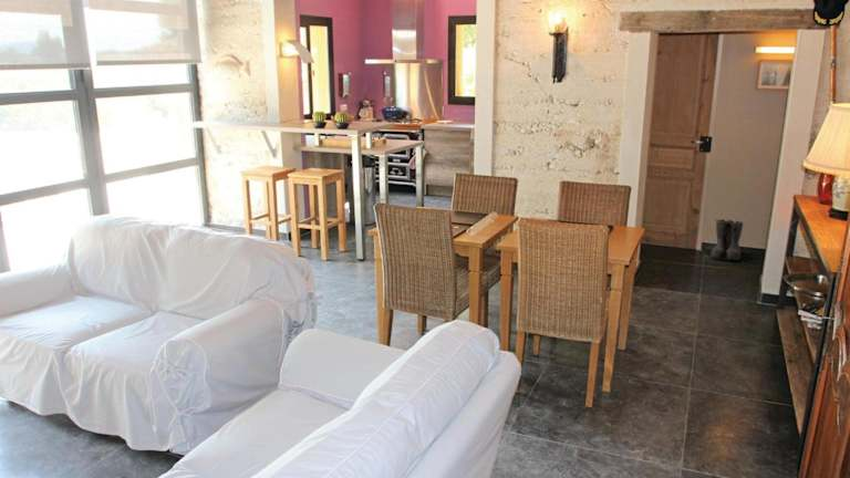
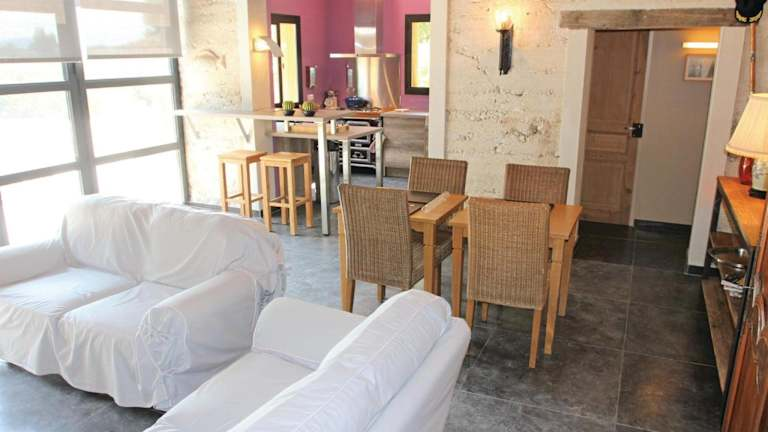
- boots [709,218,744,261]
